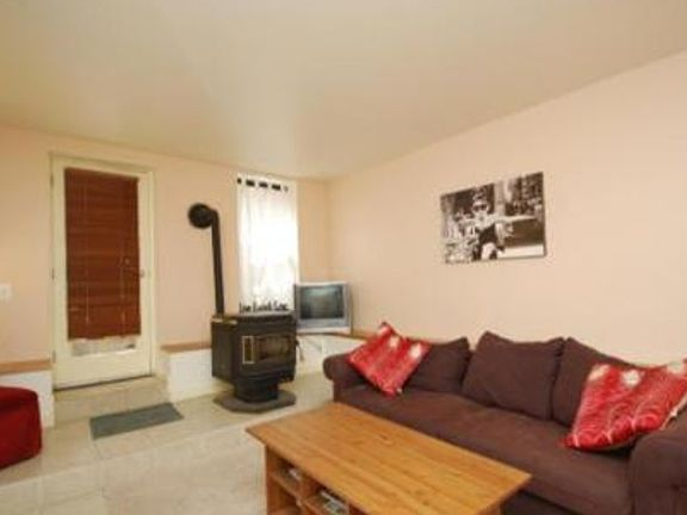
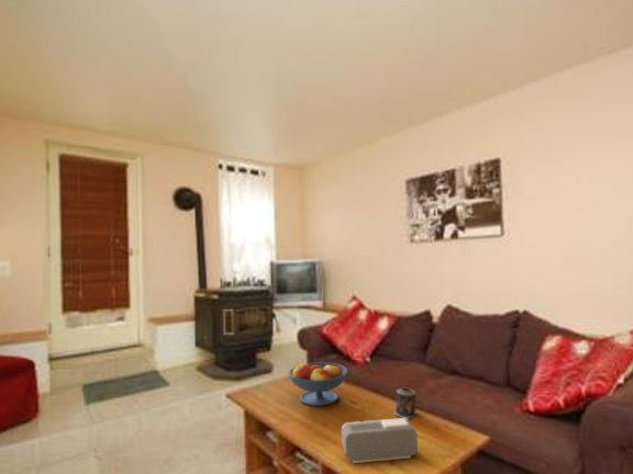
+ fruit bowl [288,361,348,407]
+ alarm clock [341,417,419,464]
+ candle [392,387,417,420]
